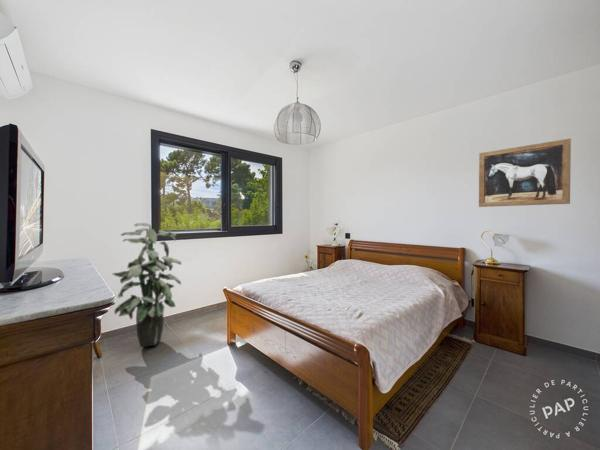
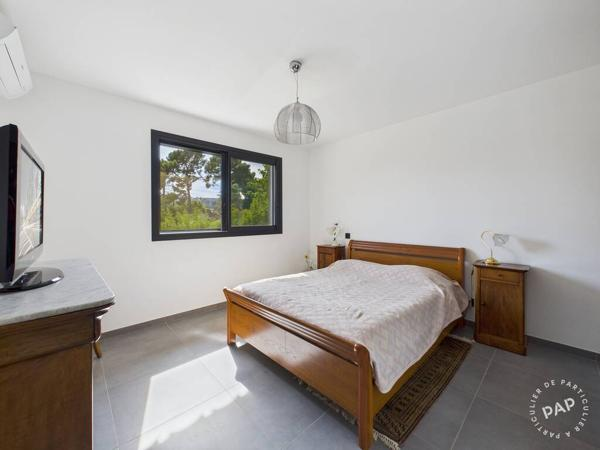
- indoor plant [111,222,182,348]
- wall art [478,137,572,208]
